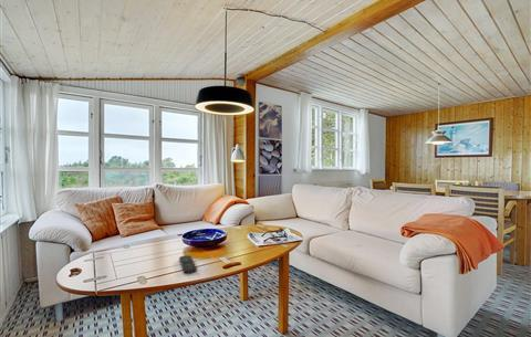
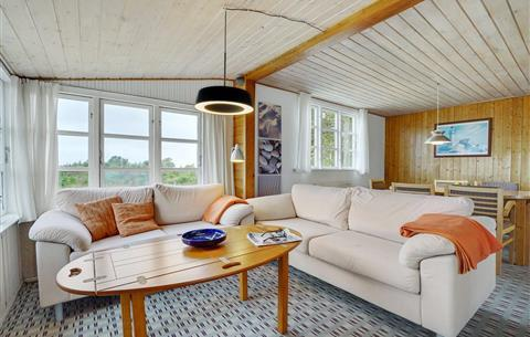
- remote control [178,254,198,274]
